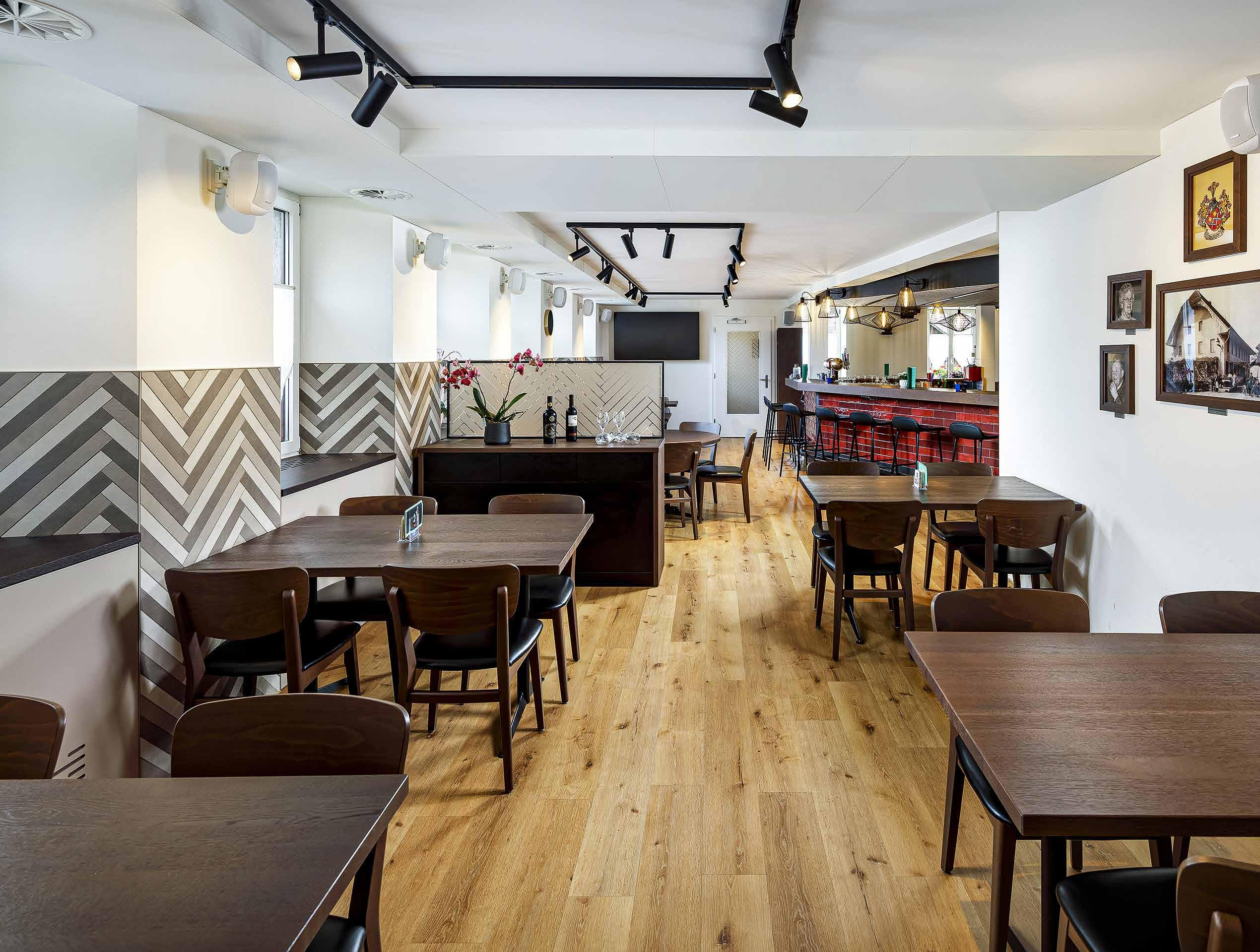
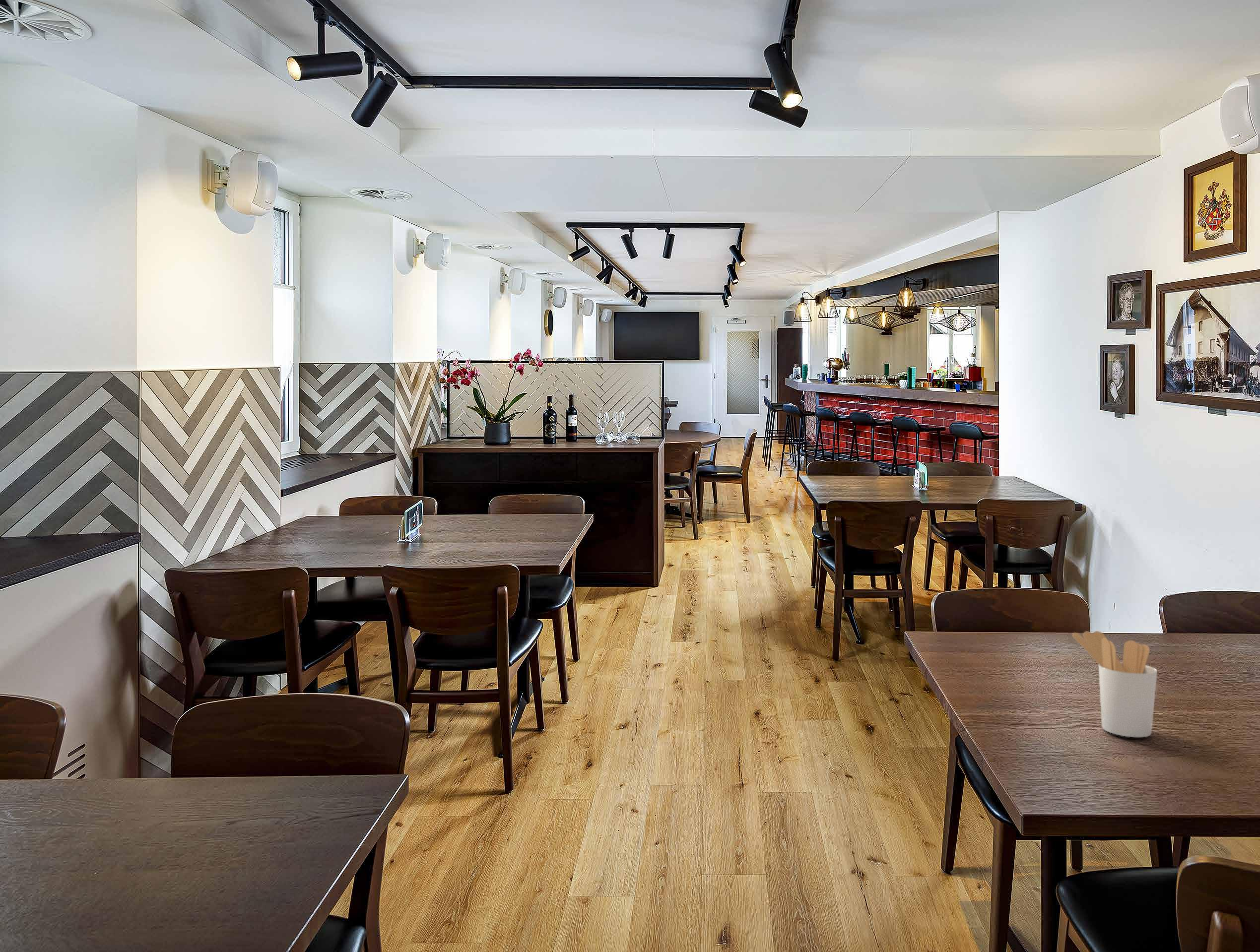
+ utensil holder [1072,631,1158,738]
